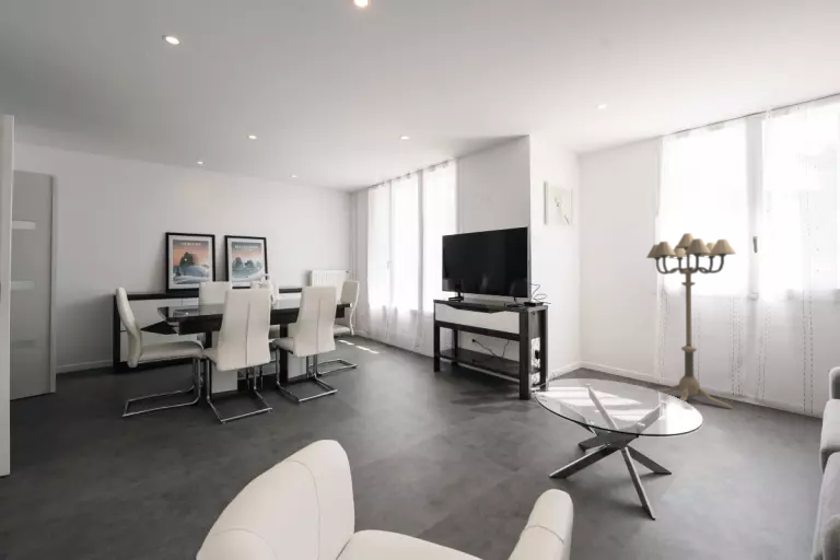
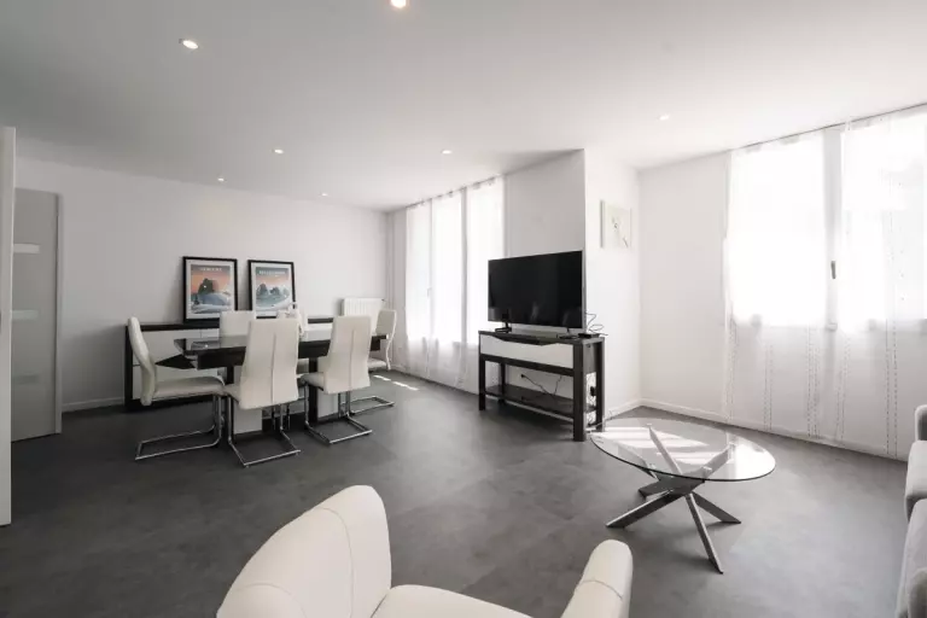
- floor lamp [645,232,737,409]
